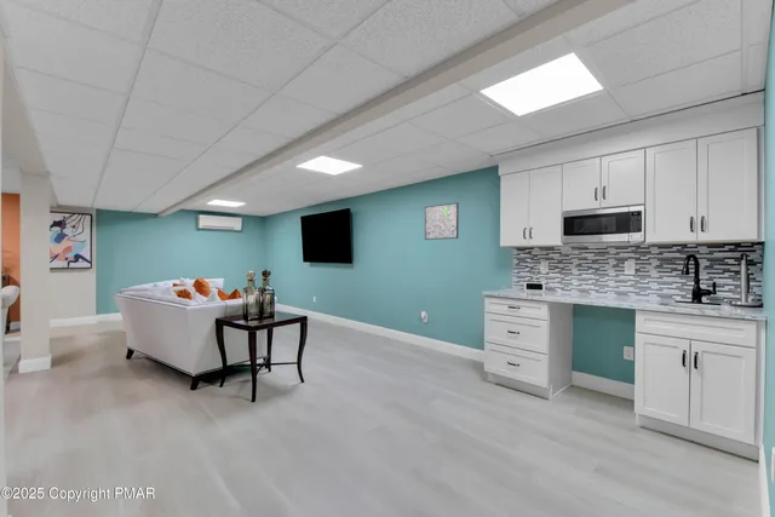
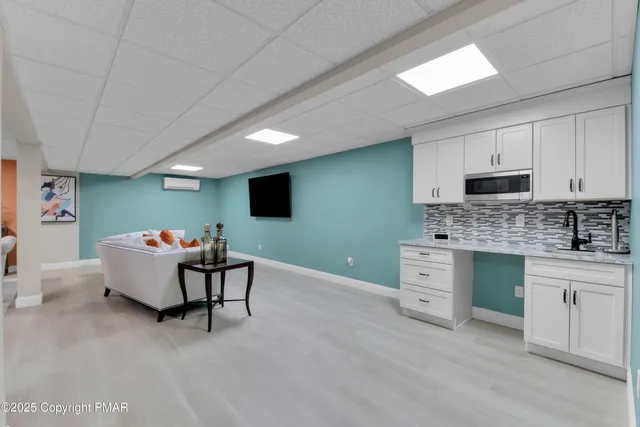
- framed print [424,201,460,241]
